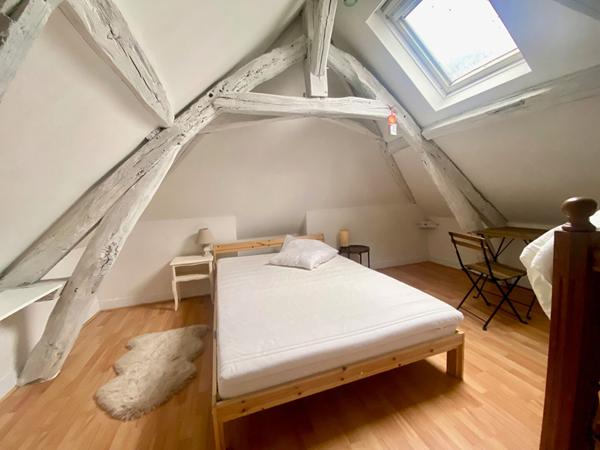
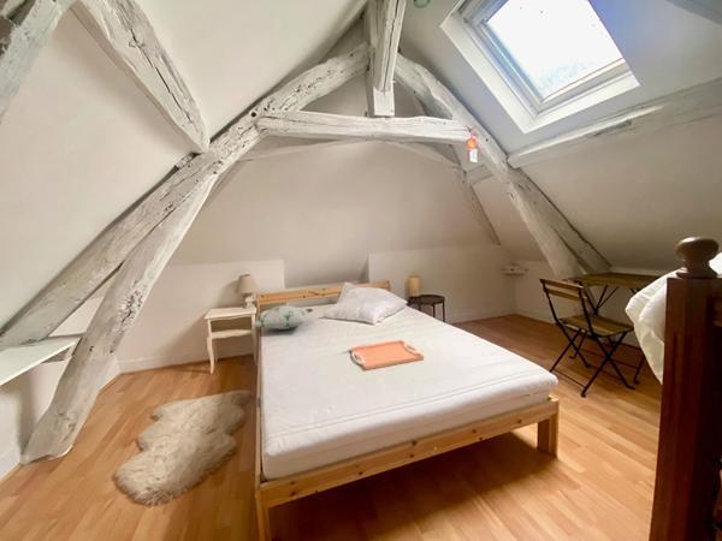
+ serving tray [350,339,425,371]
+ decorative pillow [251,304,314,331]
